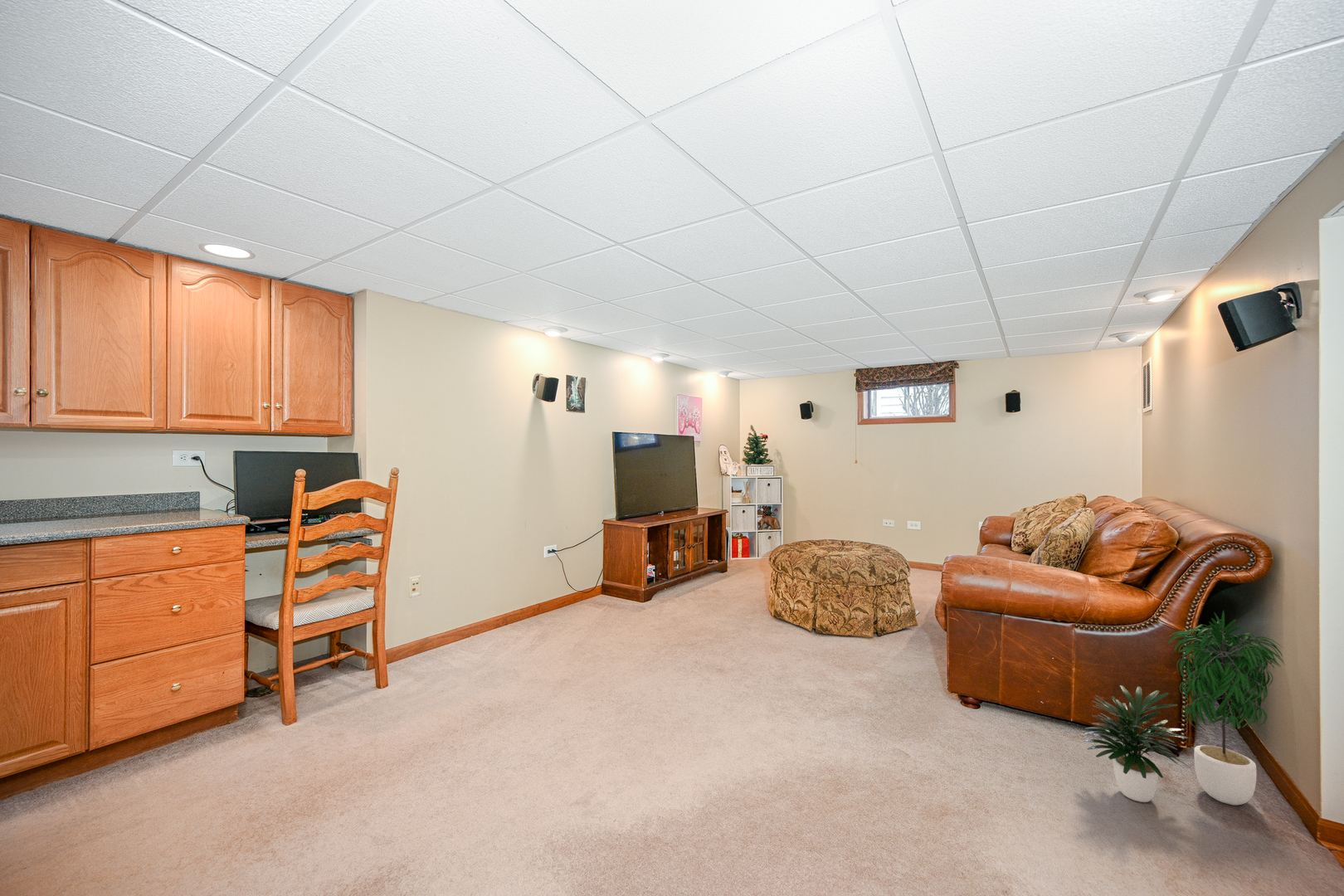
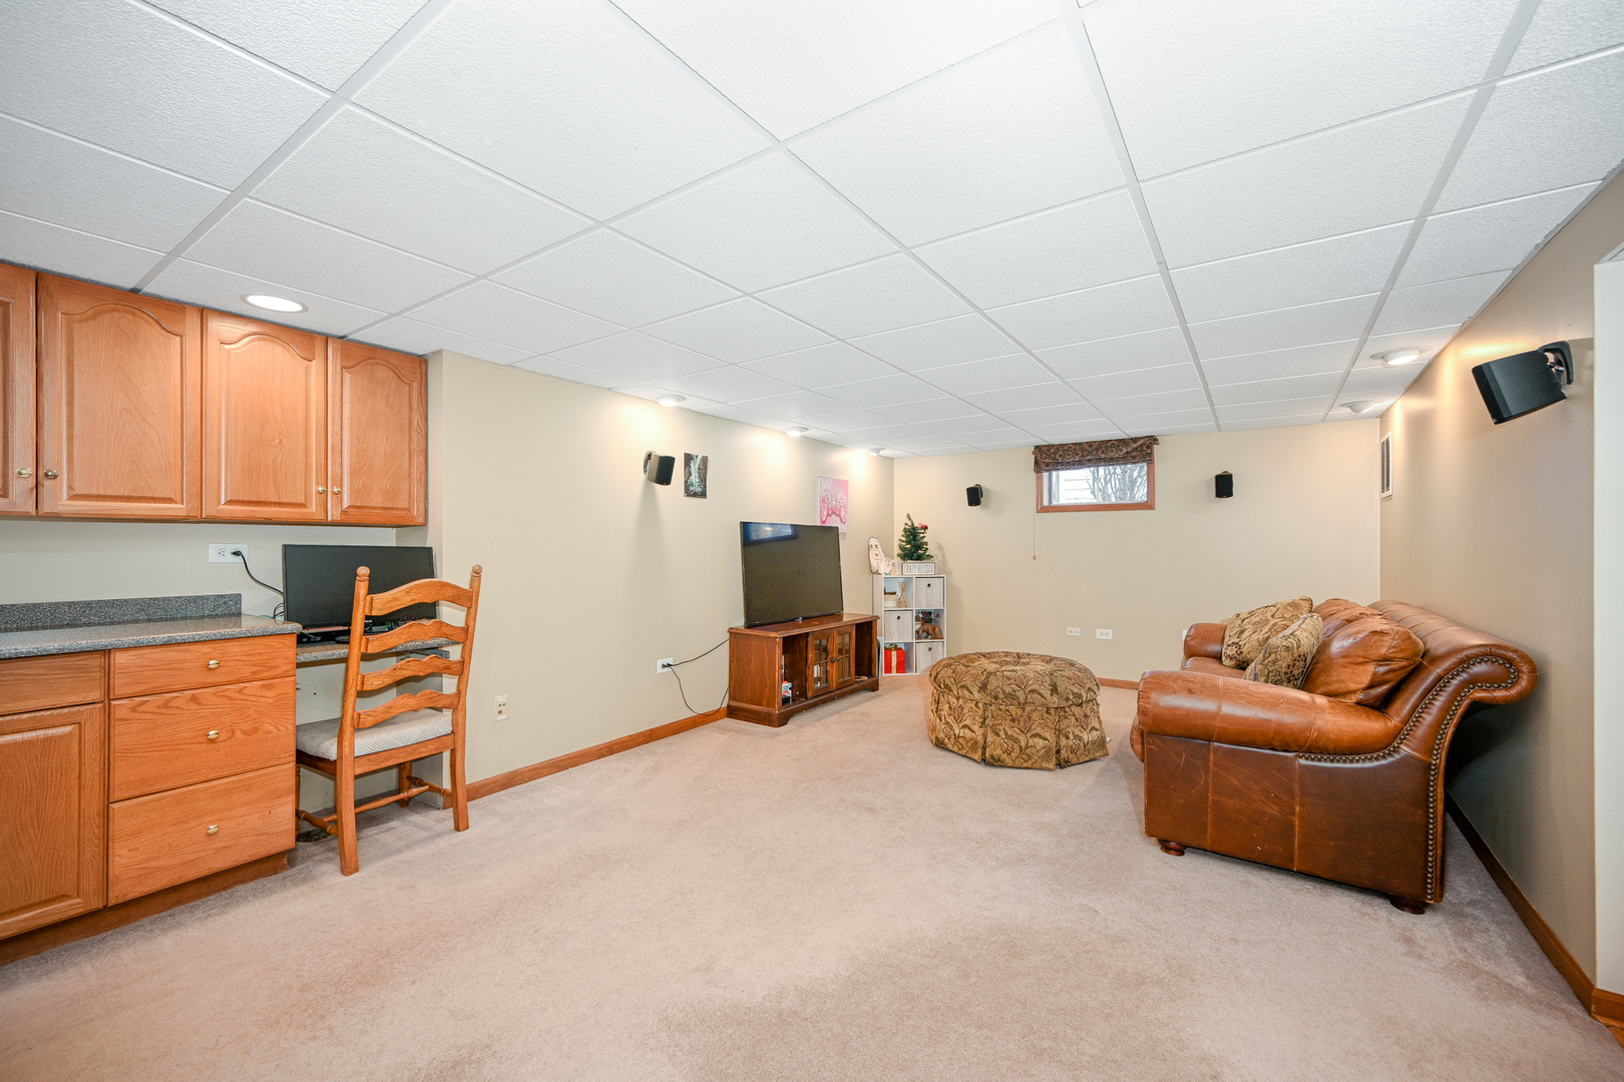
- potted plant [1083,610,1286,806]
